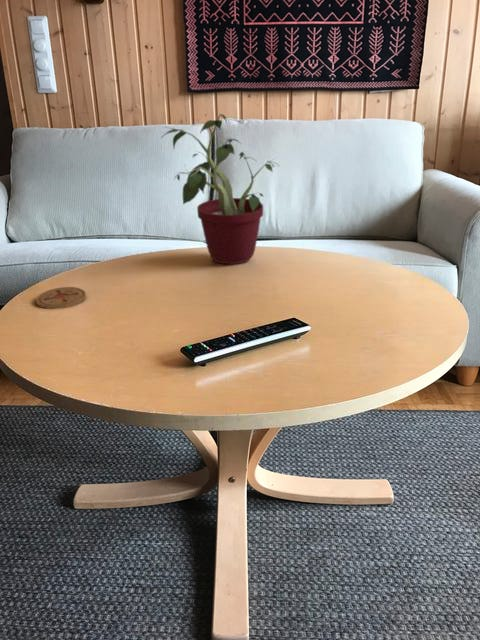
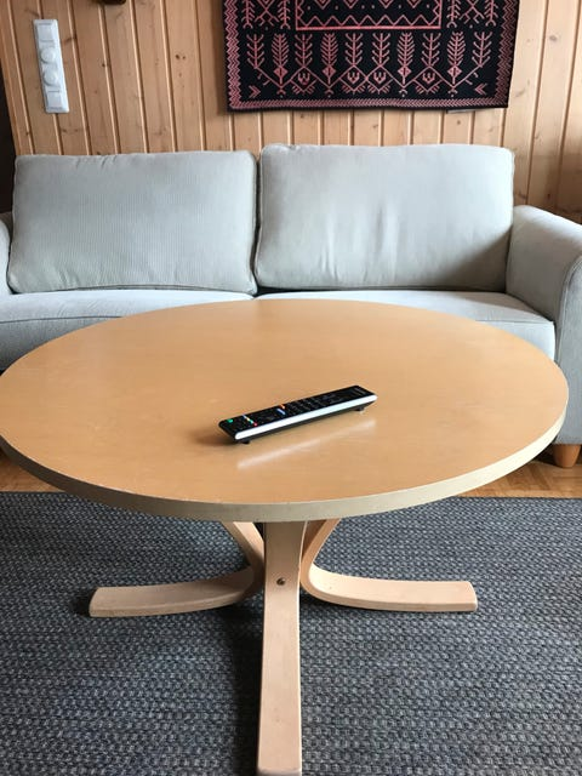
- coaster [35,286,87,310]
- potted plant [160,113,280,265]
